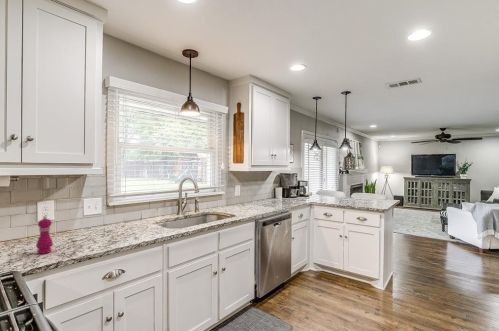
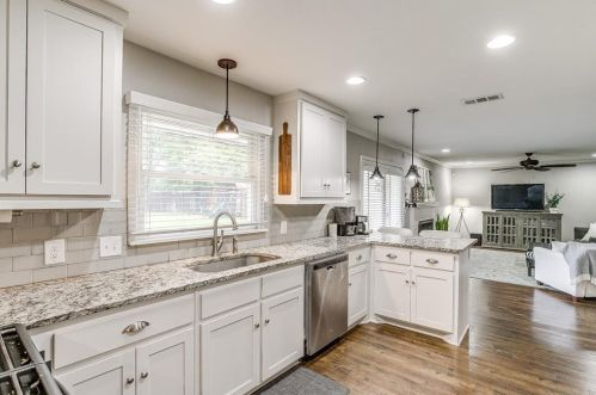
- pepper mill [35,215,54,255]
